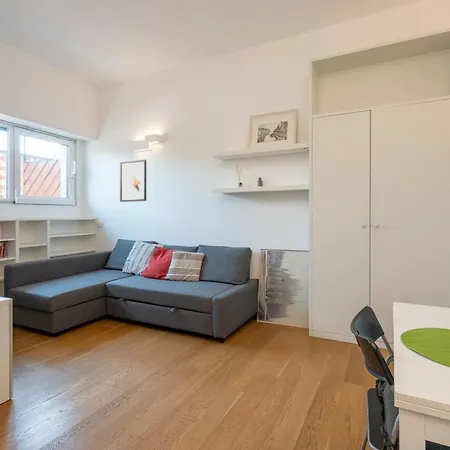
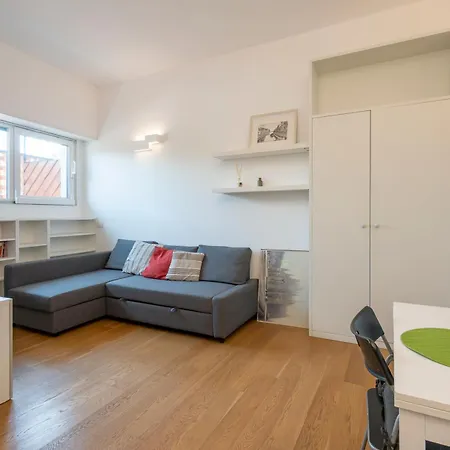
- wall art [119,159,147,203]
